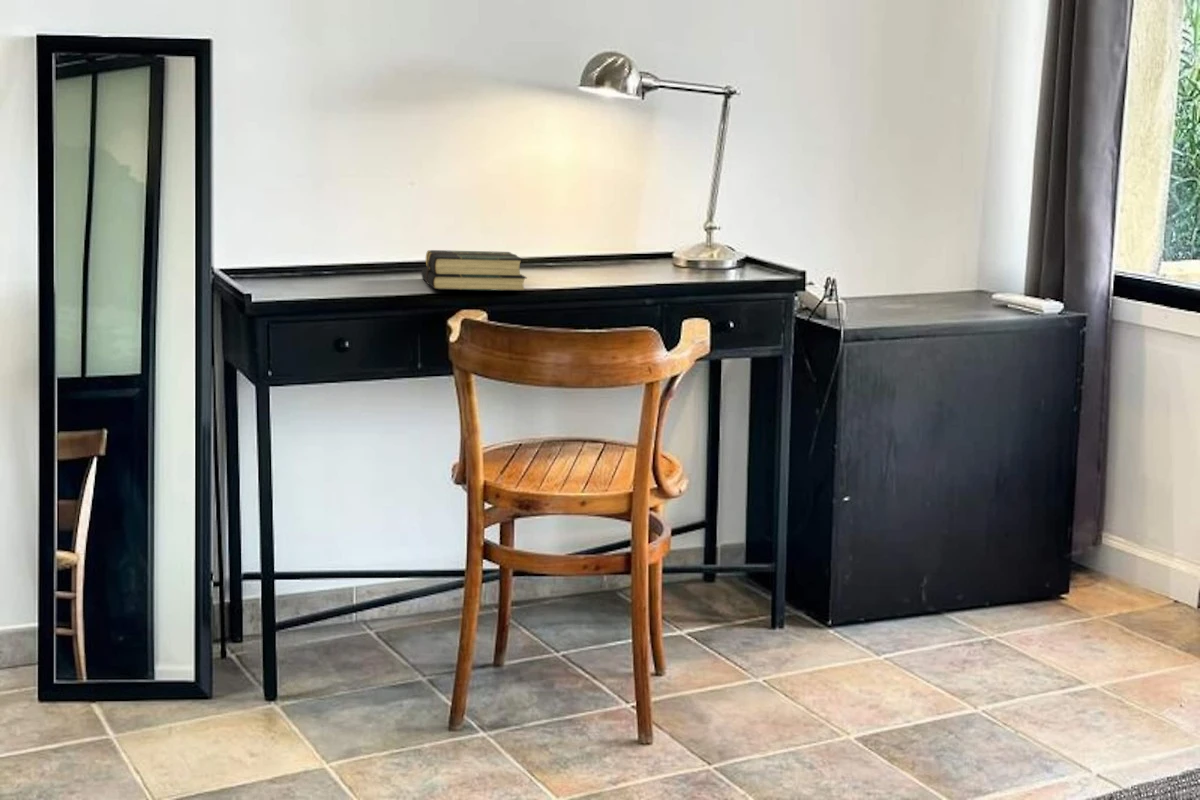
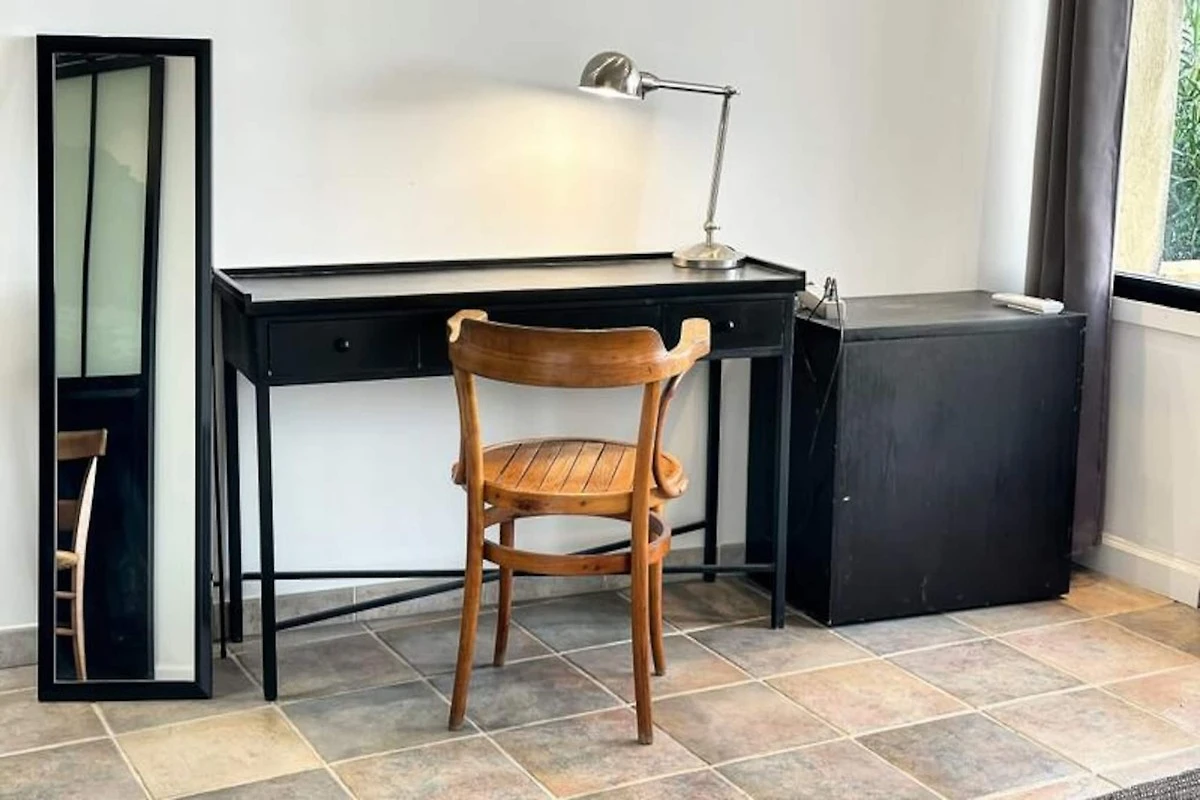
- book [420,249,528,292]
